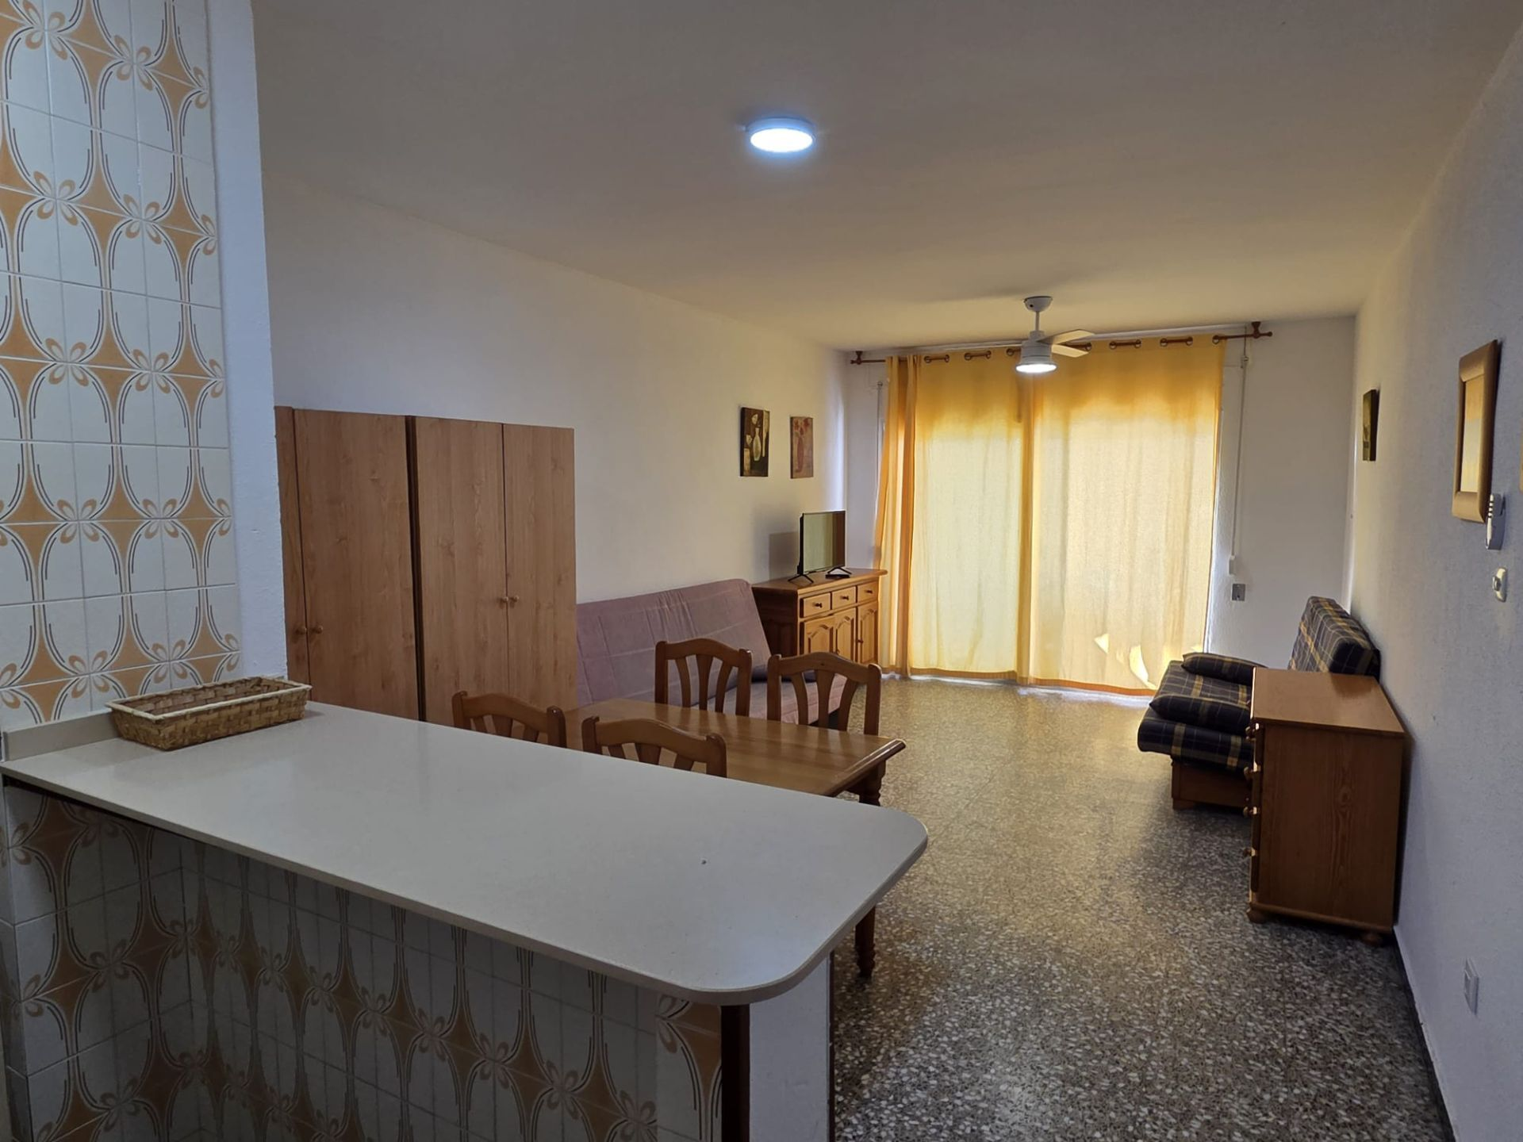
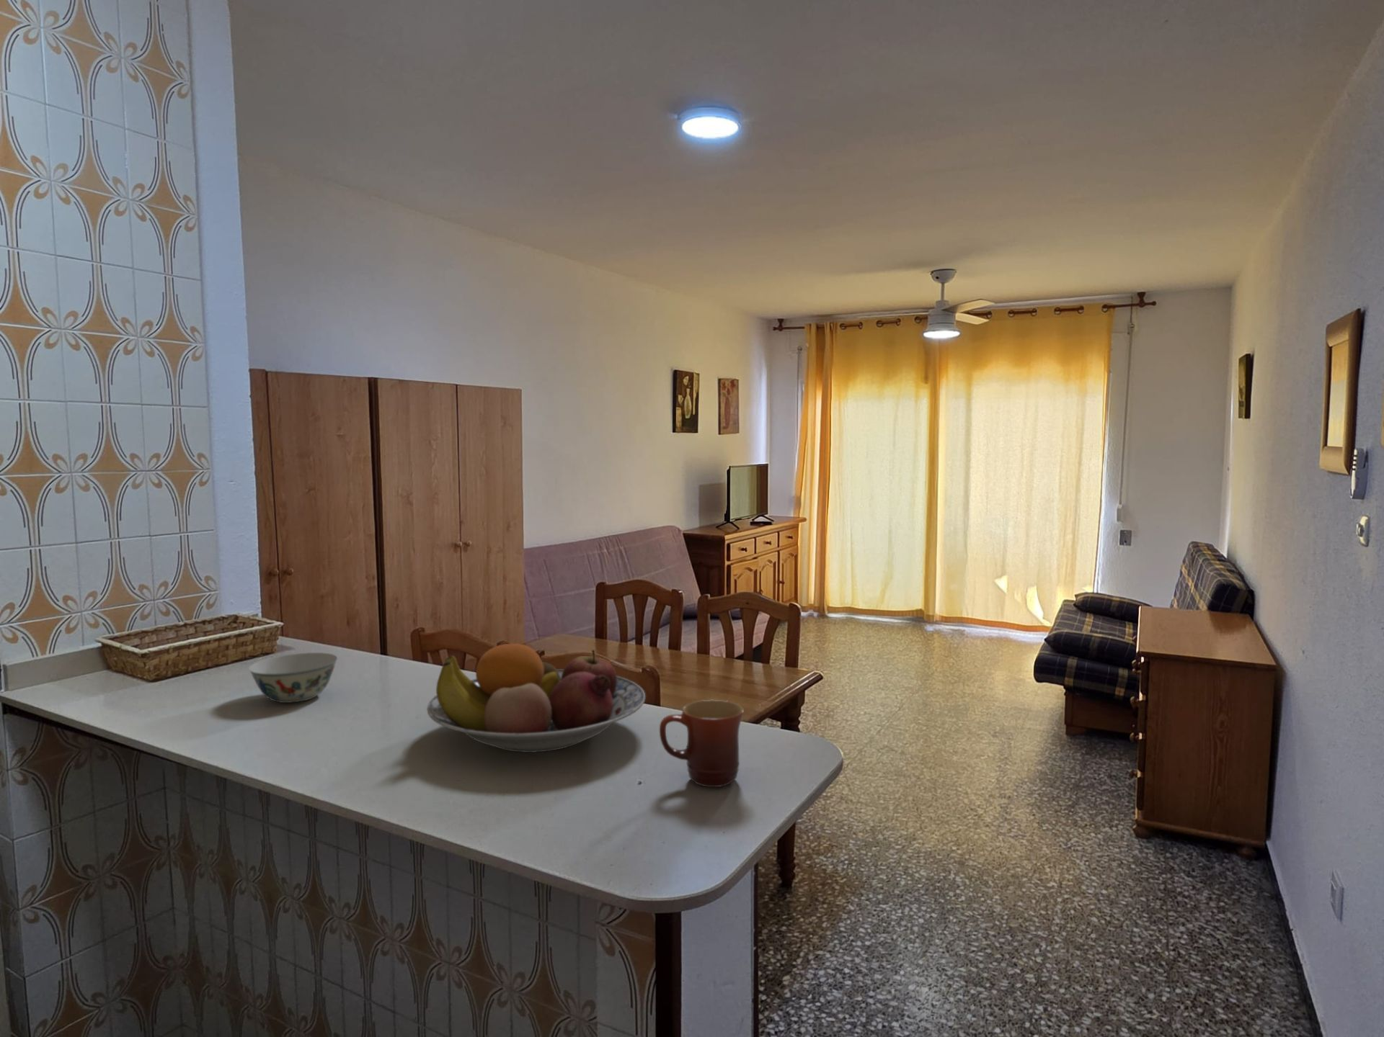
+ mug [659,699,744,788]
+ chinaware [248,651,338,704]
+ fruit bowl [426,643,646,754]
